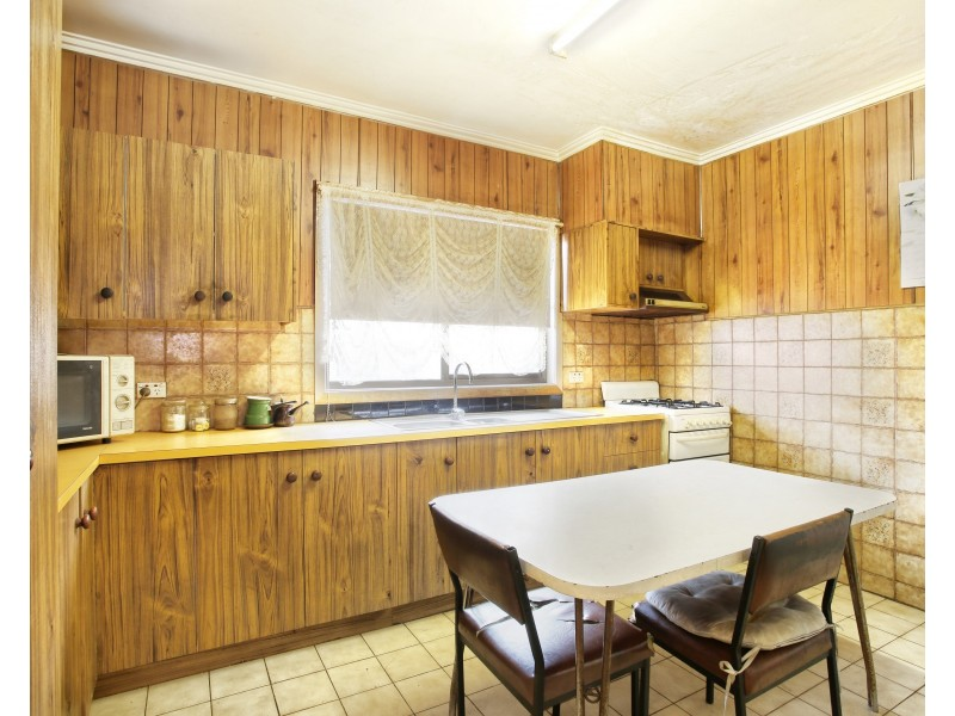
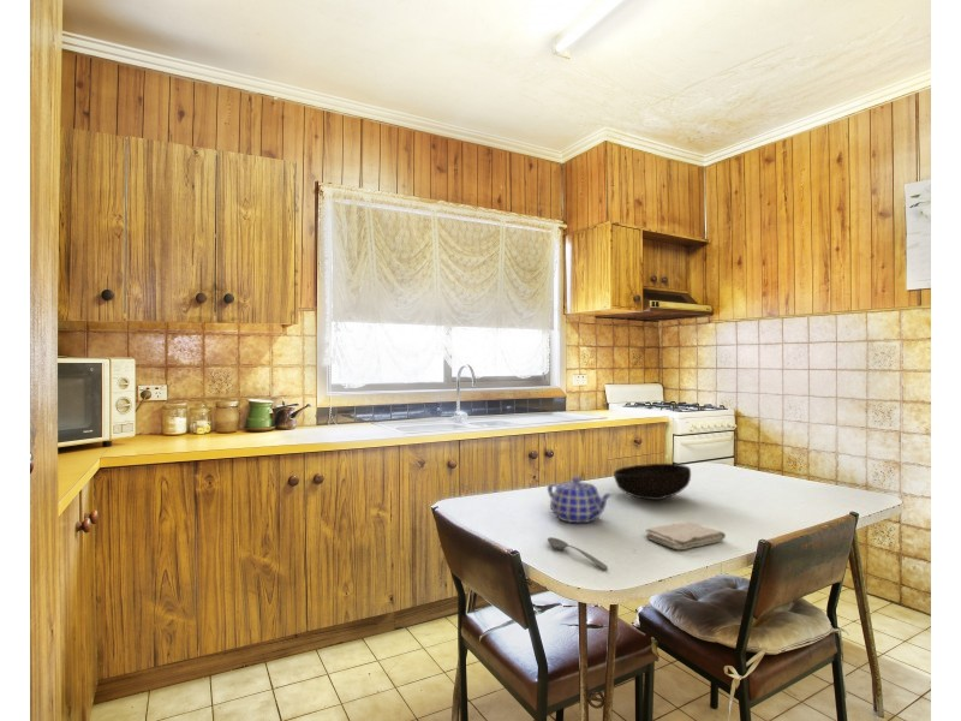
+ washcloth [644,520,727,550]
+ soupspoon [547,536,609,571]
+ bowl [613,463,692,501]
+ teapot [547,476,613,524]
